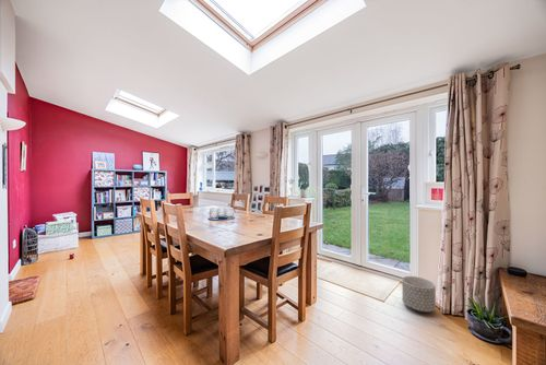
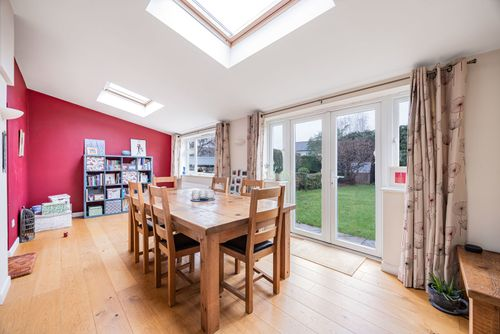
- planter [401,275,437,313]
